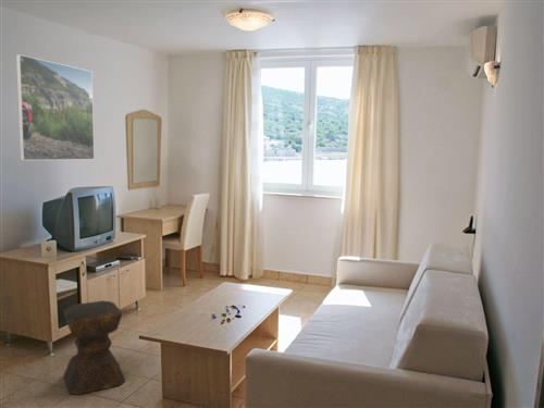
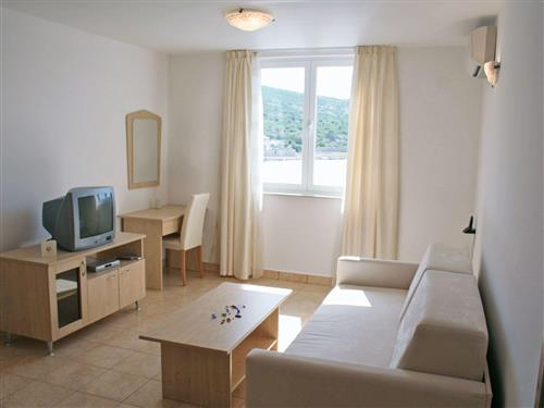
- stool [62,299,126,396]
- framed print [15,53,96,161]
